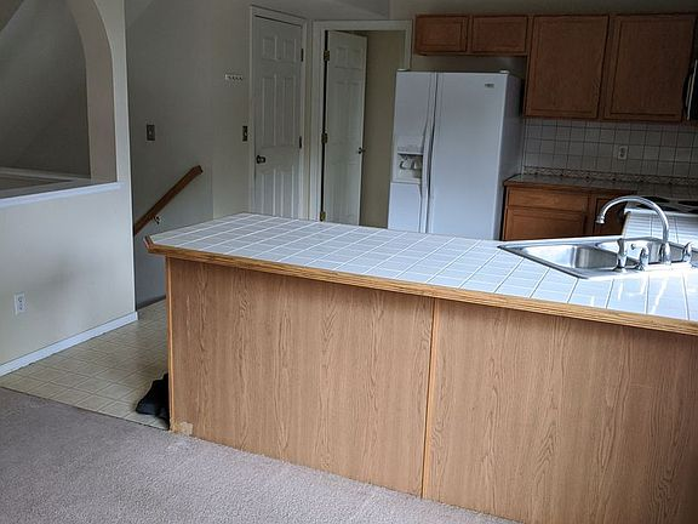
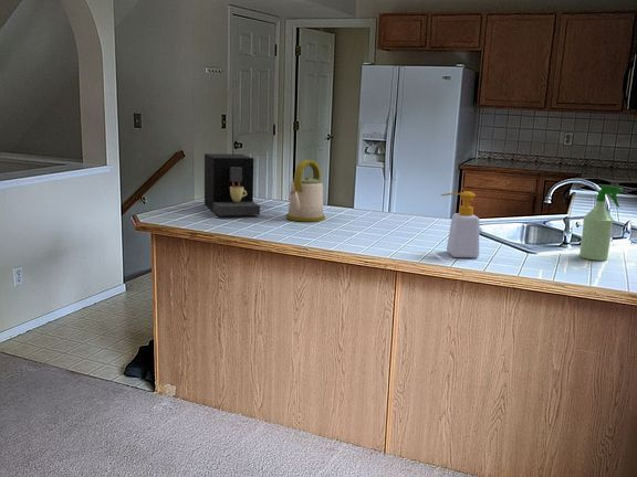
+ kettle [285,159,326,223]
+ coffee maker [203,152,261,216]
+ spray bottle [578,184,624,262]
+ soap bottle [440,190,480,259]
